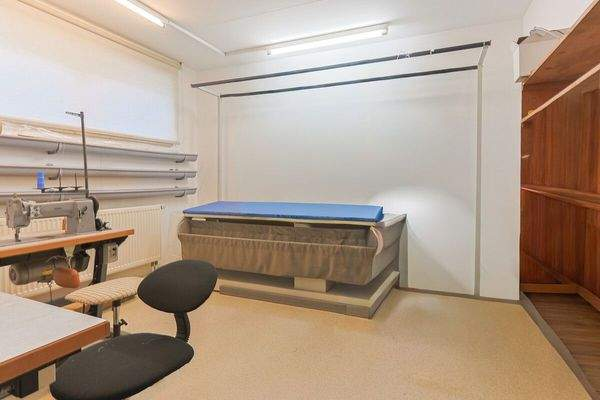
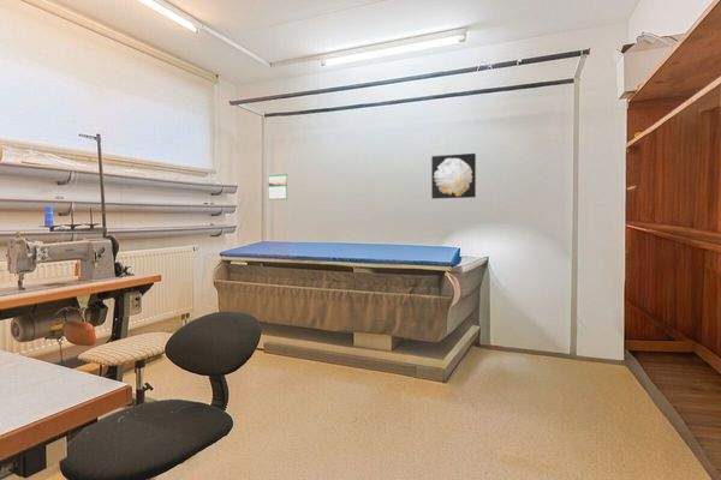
+ calendar [267,172,288,200]
+ wall art [430,152,477,200]
